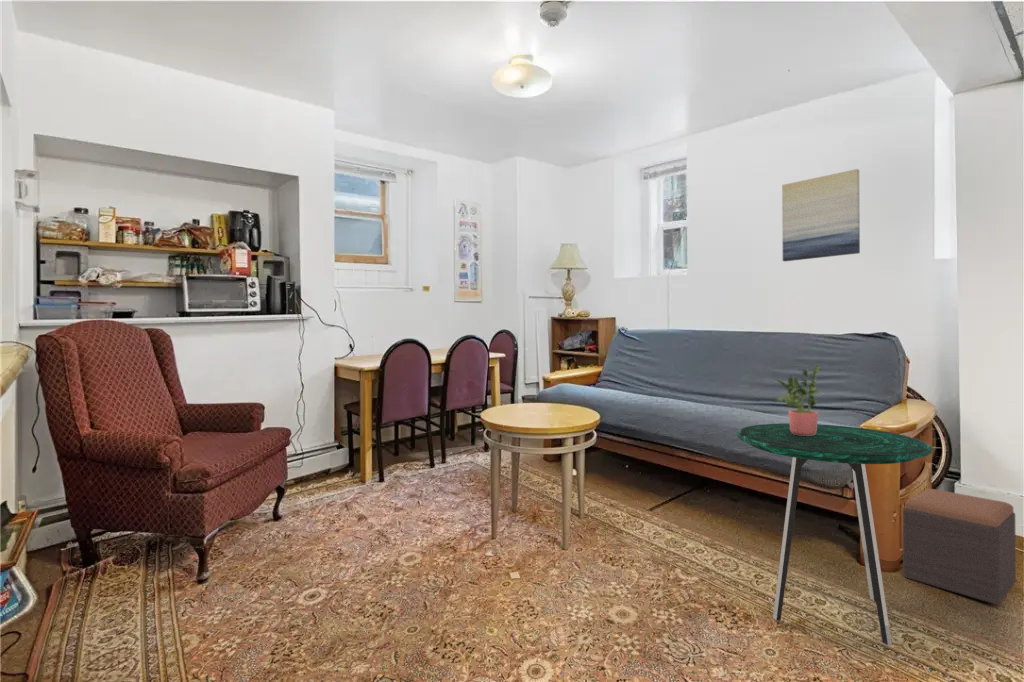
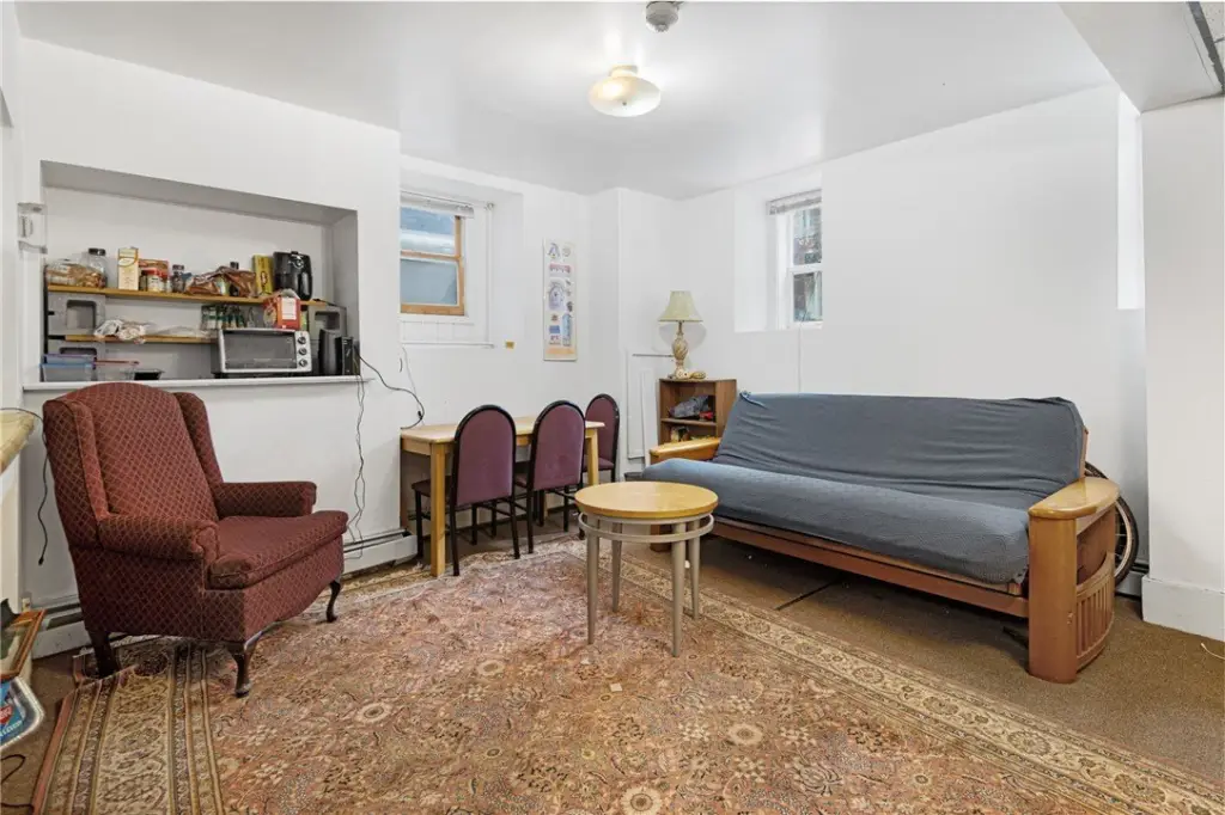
- footstool [902,488,1017,606]
- potted plant [775,364,821,436]
- wall art [781,168,861,262]
- side table [736,422,933,646]
